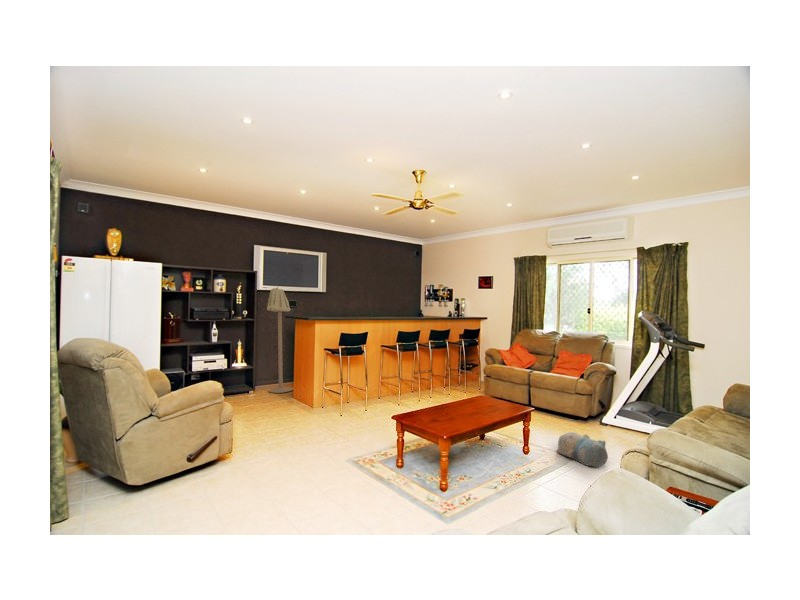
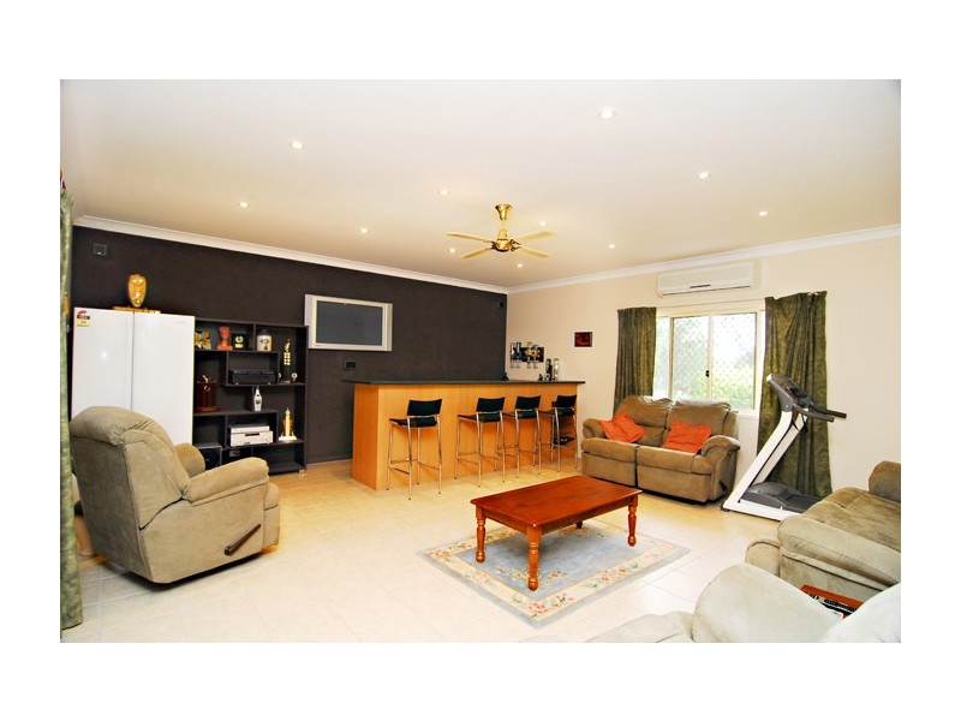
- plush toy [555,431,609,469]
- floor lamp [265,286,294,394]
